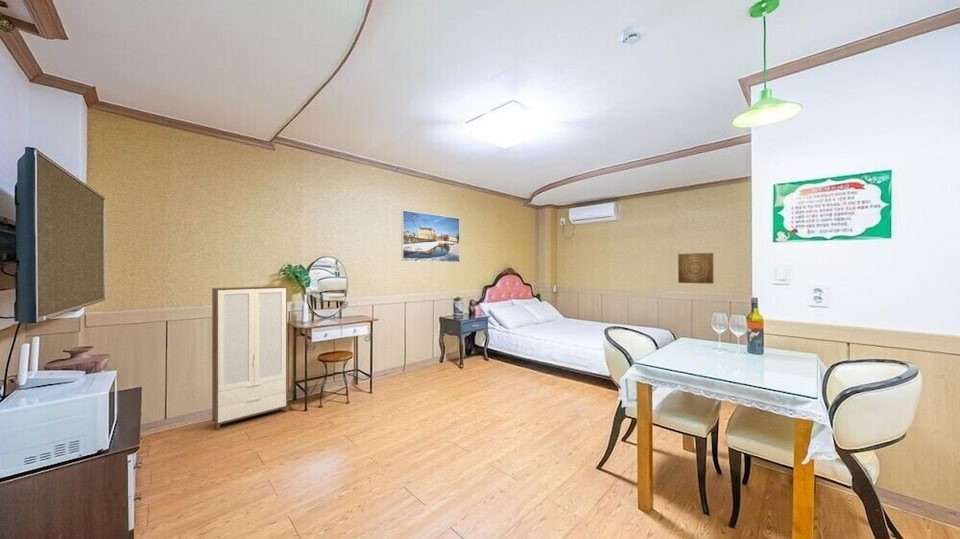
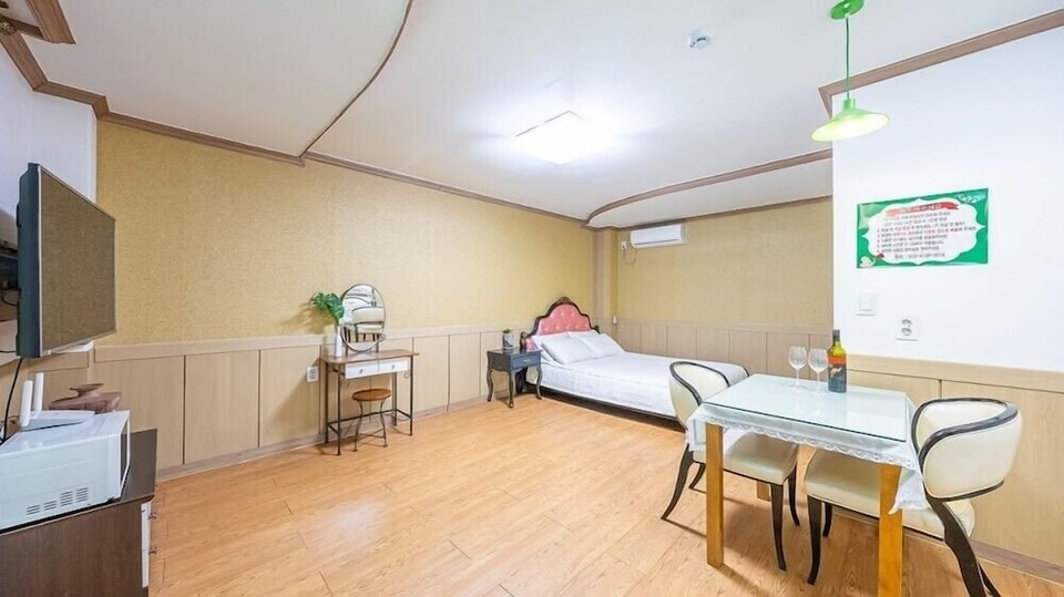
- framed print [400,209,461,263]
- wall art [677,252,714,285]
- cabinet [211,285,288,431]
